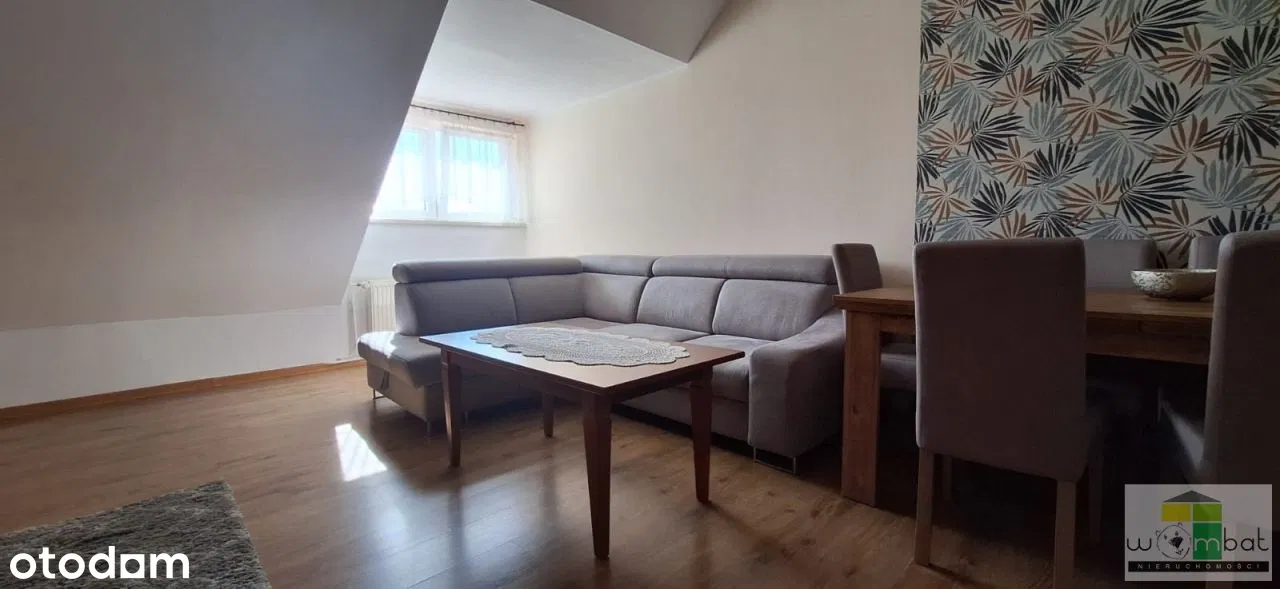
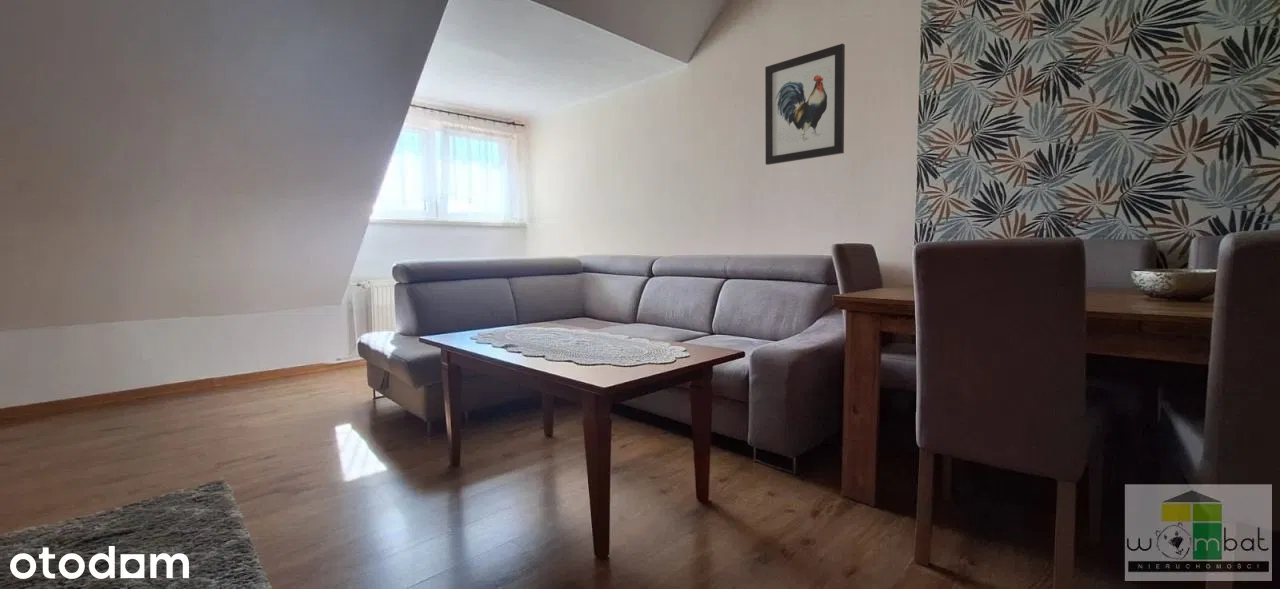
+ wall art [764,43,846,166]
